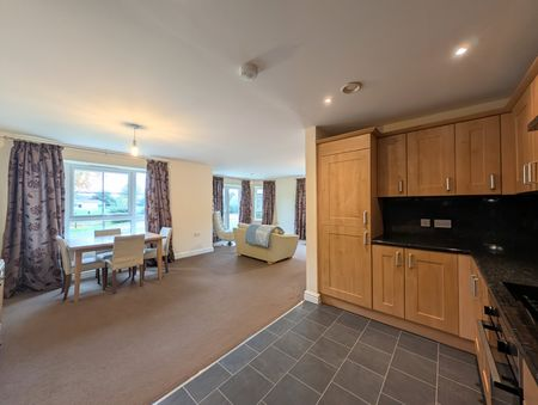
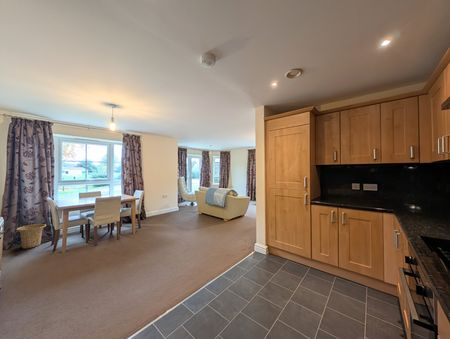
+ basket [15,223,47,249]
